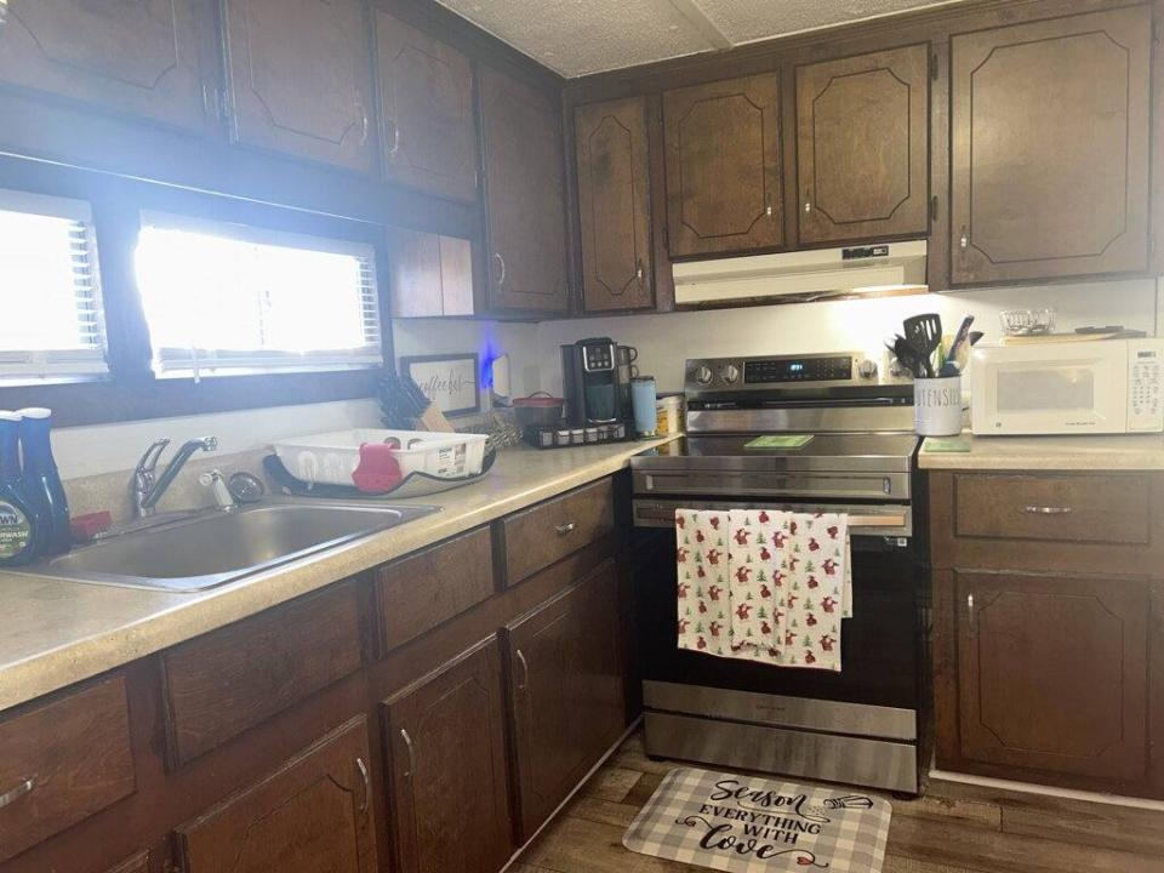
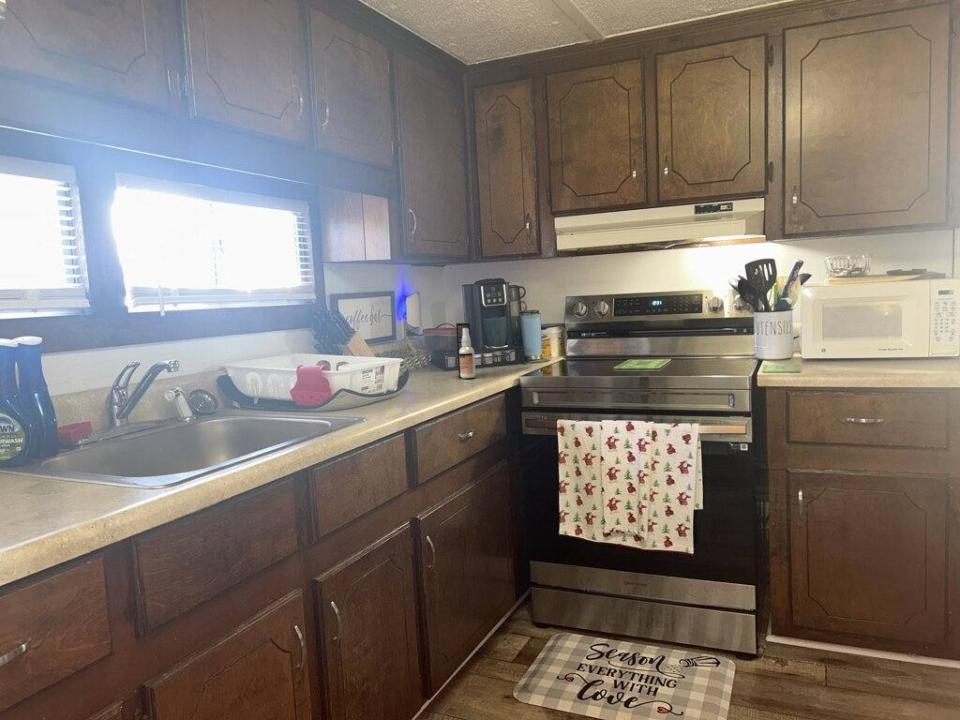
+ spray bottle [455,321,476,379]
